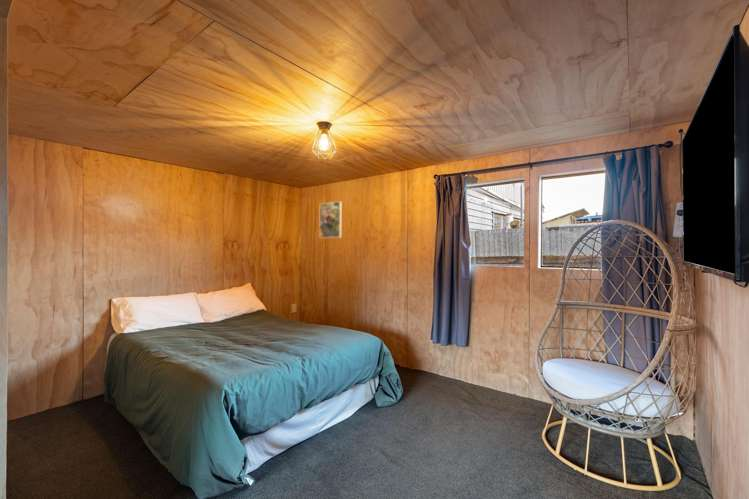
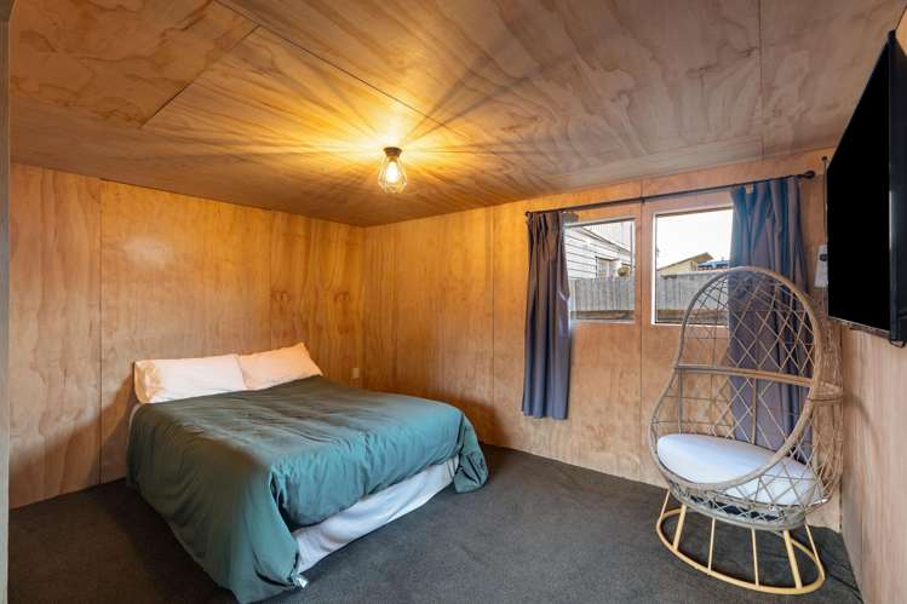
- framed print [318,200,343,239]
